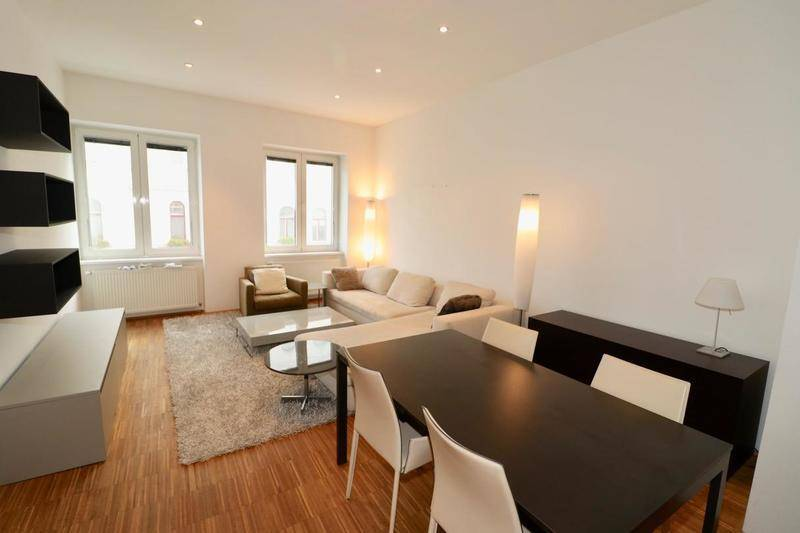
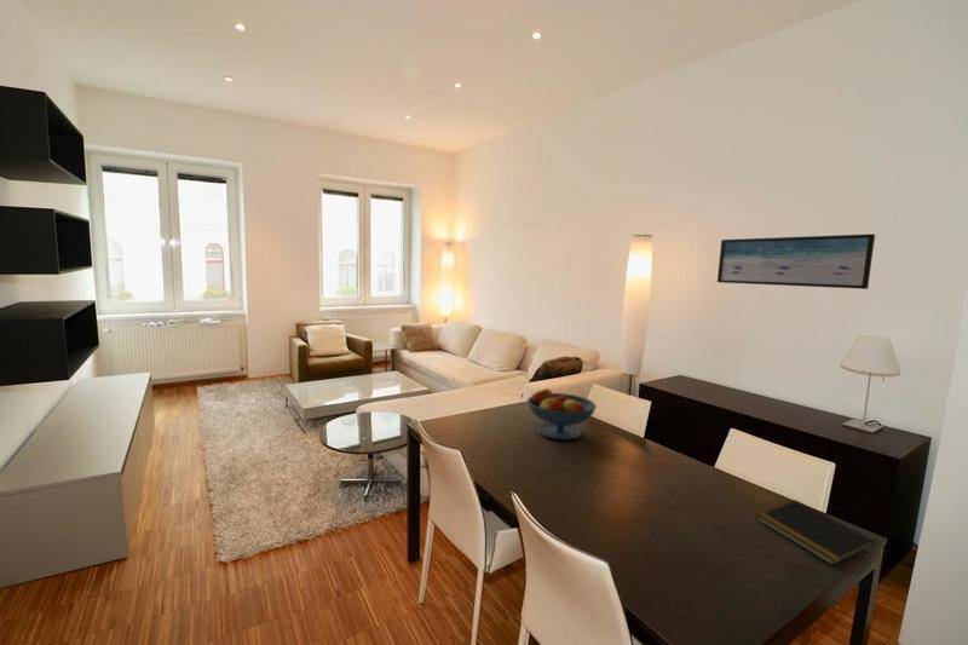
+ wall art [716,234,876,290]
+ fruit bowl [526,387,598,442]
+ notepad [756,499,876,566]
